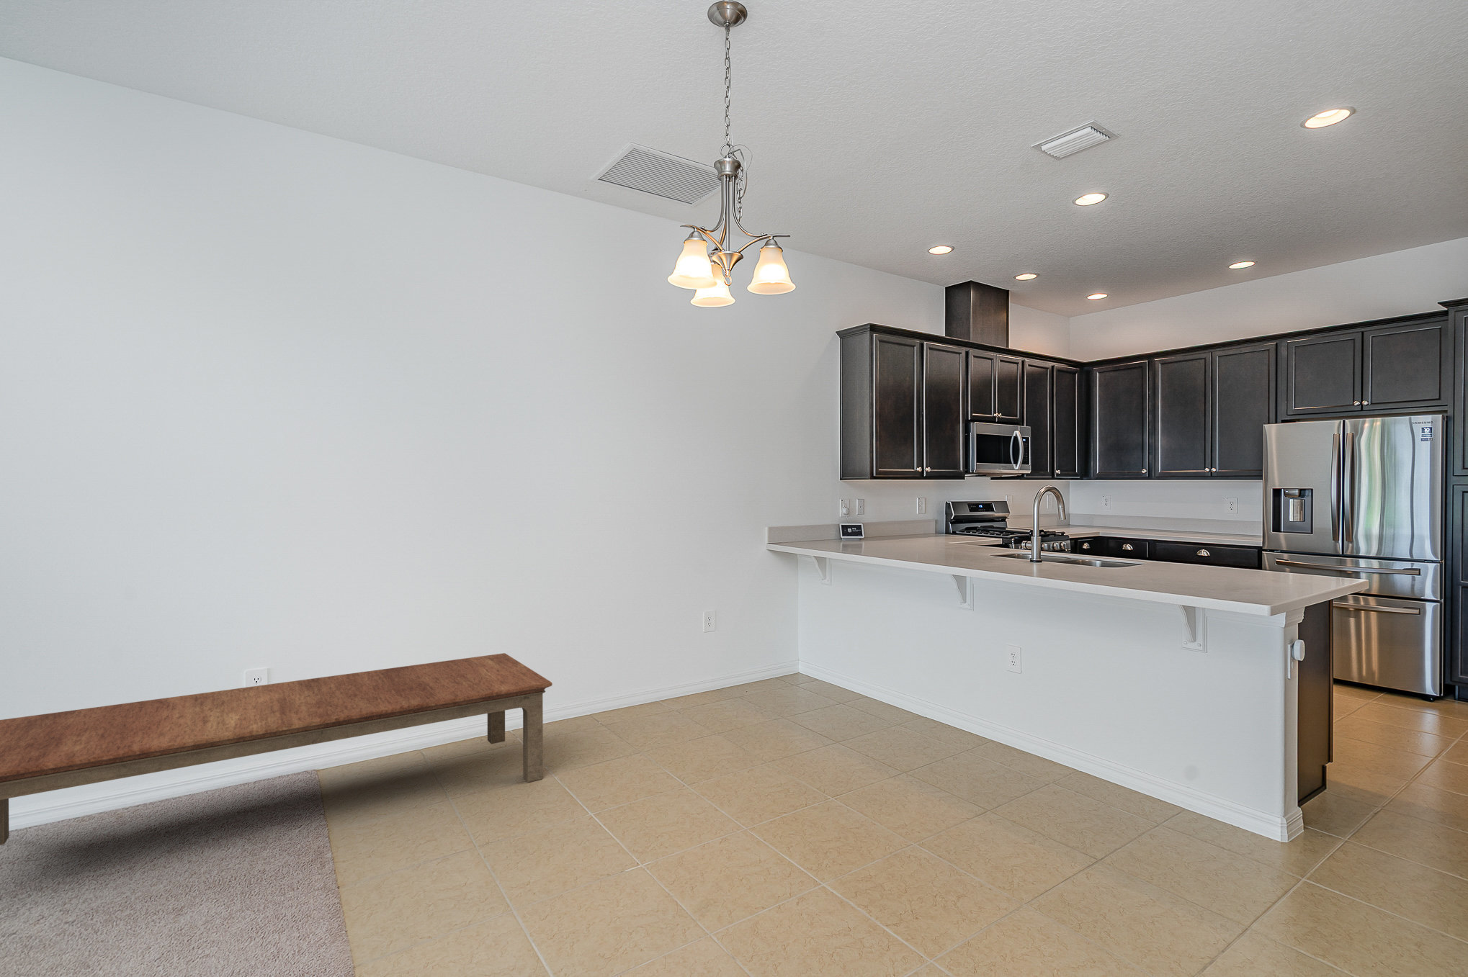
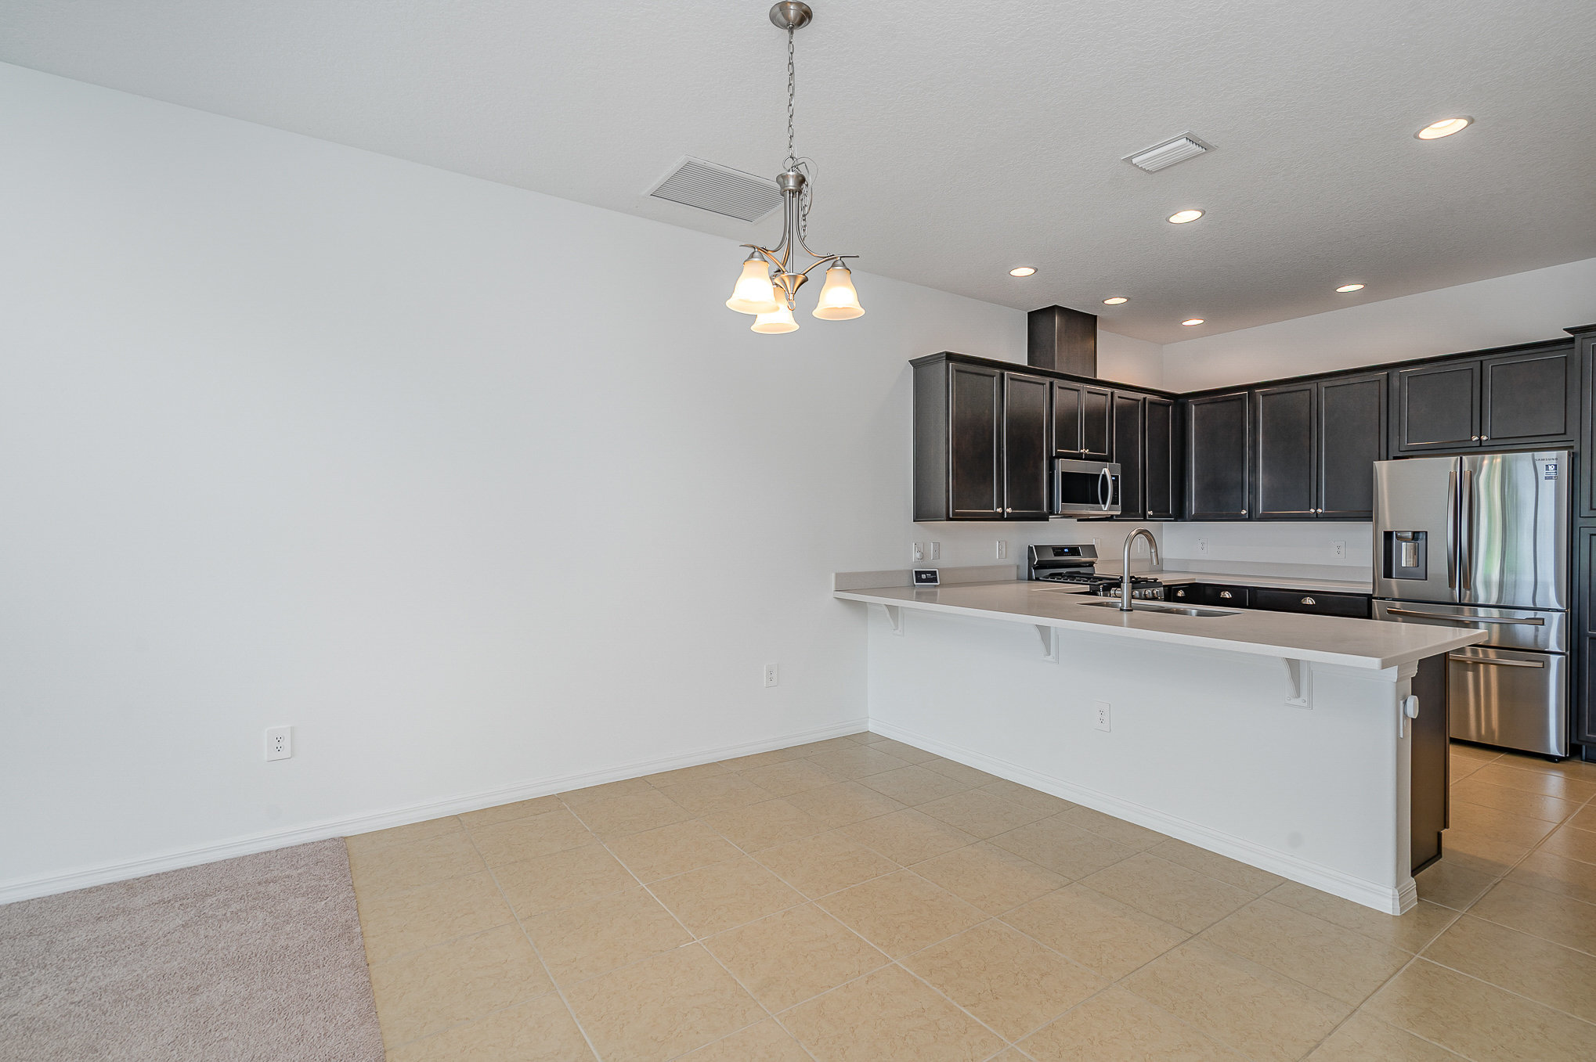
- bench [0,652,553,846]
